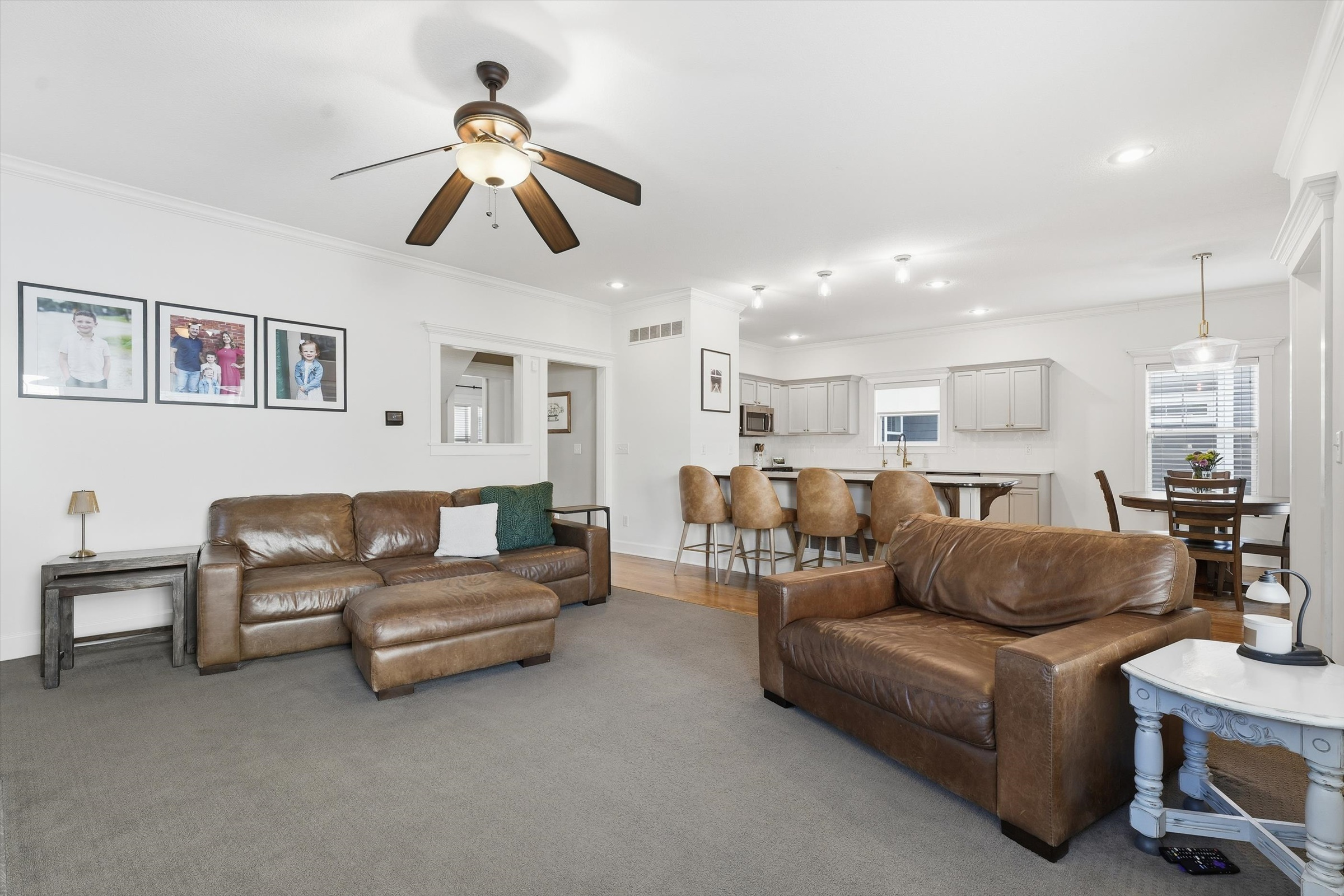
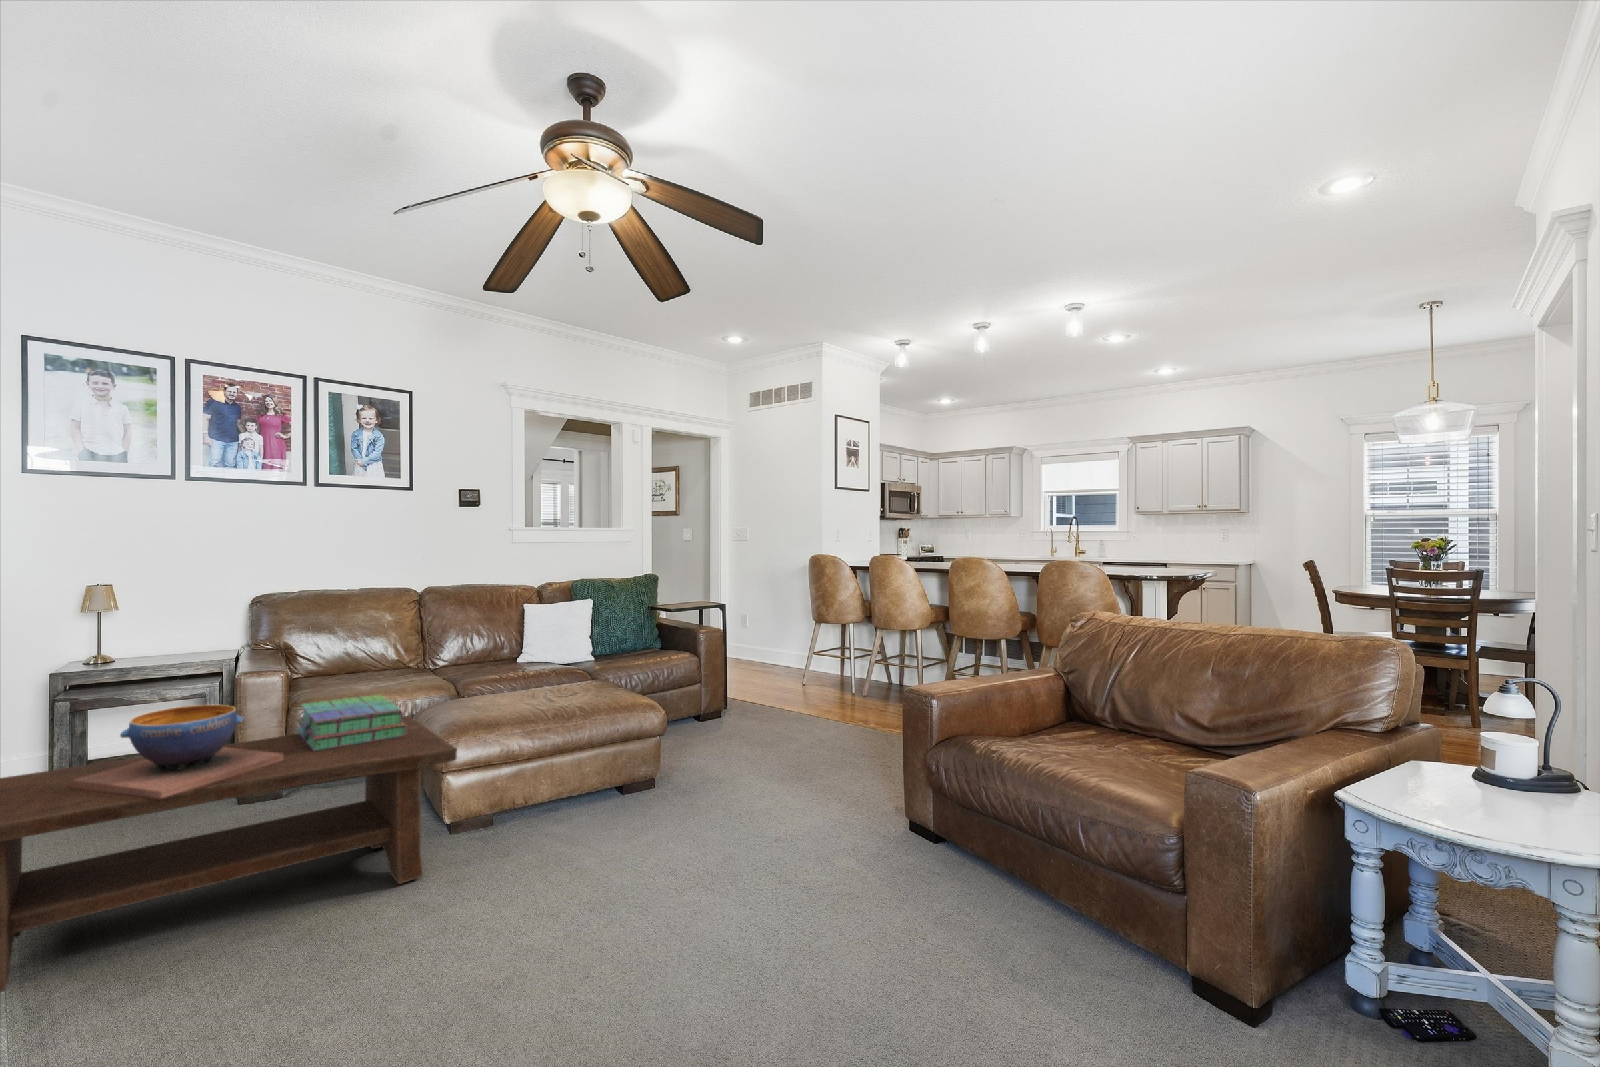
+ coffee table [0,715,458,993]
+ stack of books [295,693,407,751]
+ decorative bowl [71,704,283,798]
